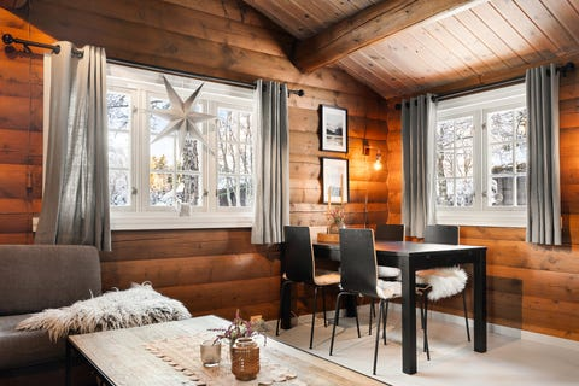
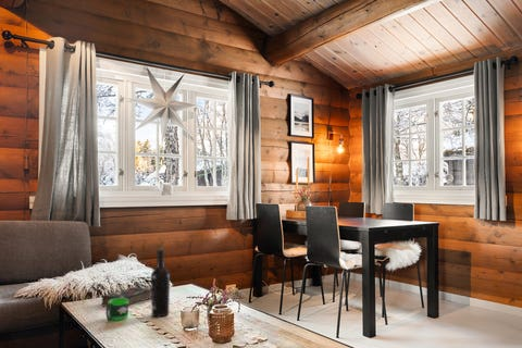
+ mug [104,298,129,322]
+ book [101,285,151,306]
+ wine bottle [150,248,171,318]
